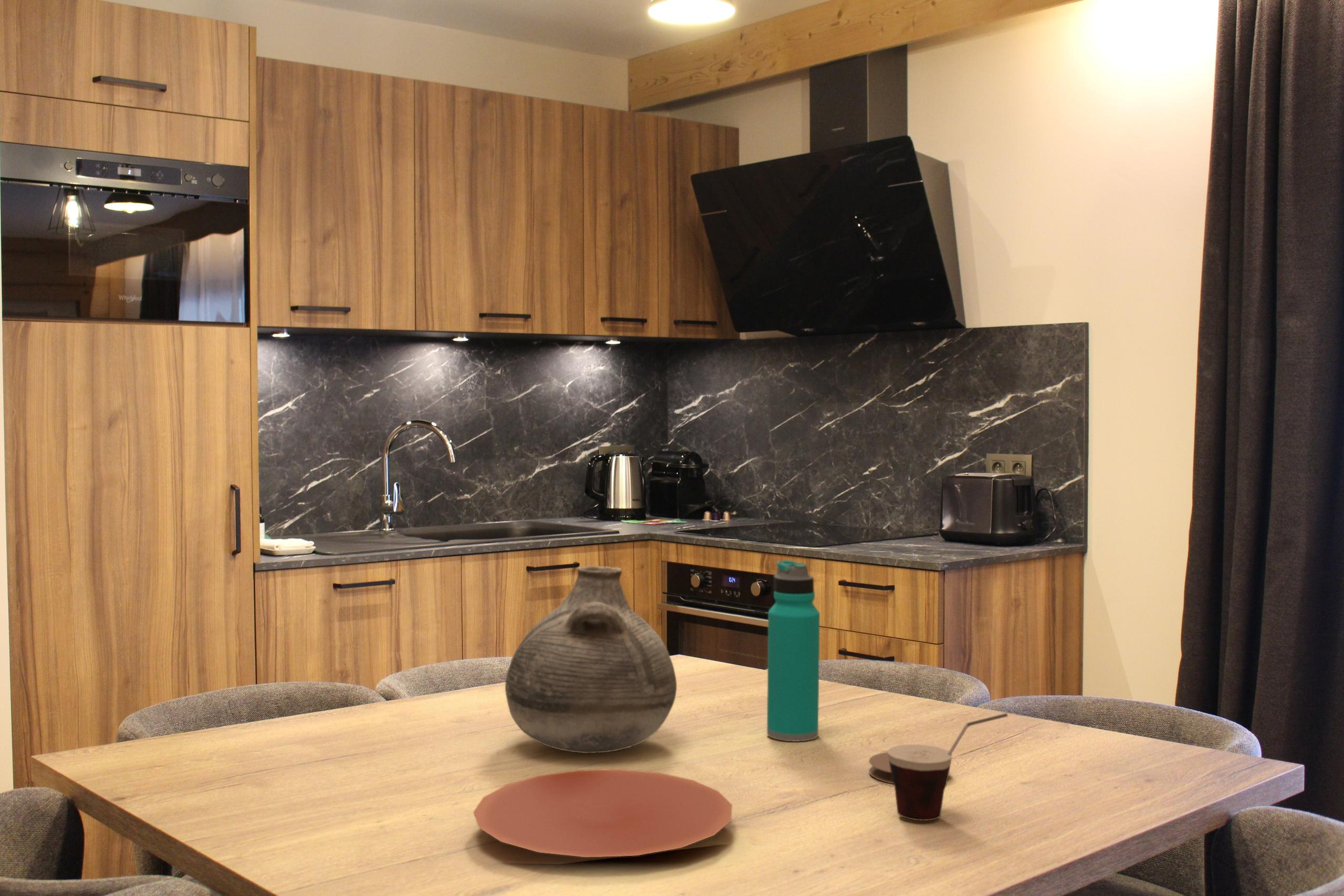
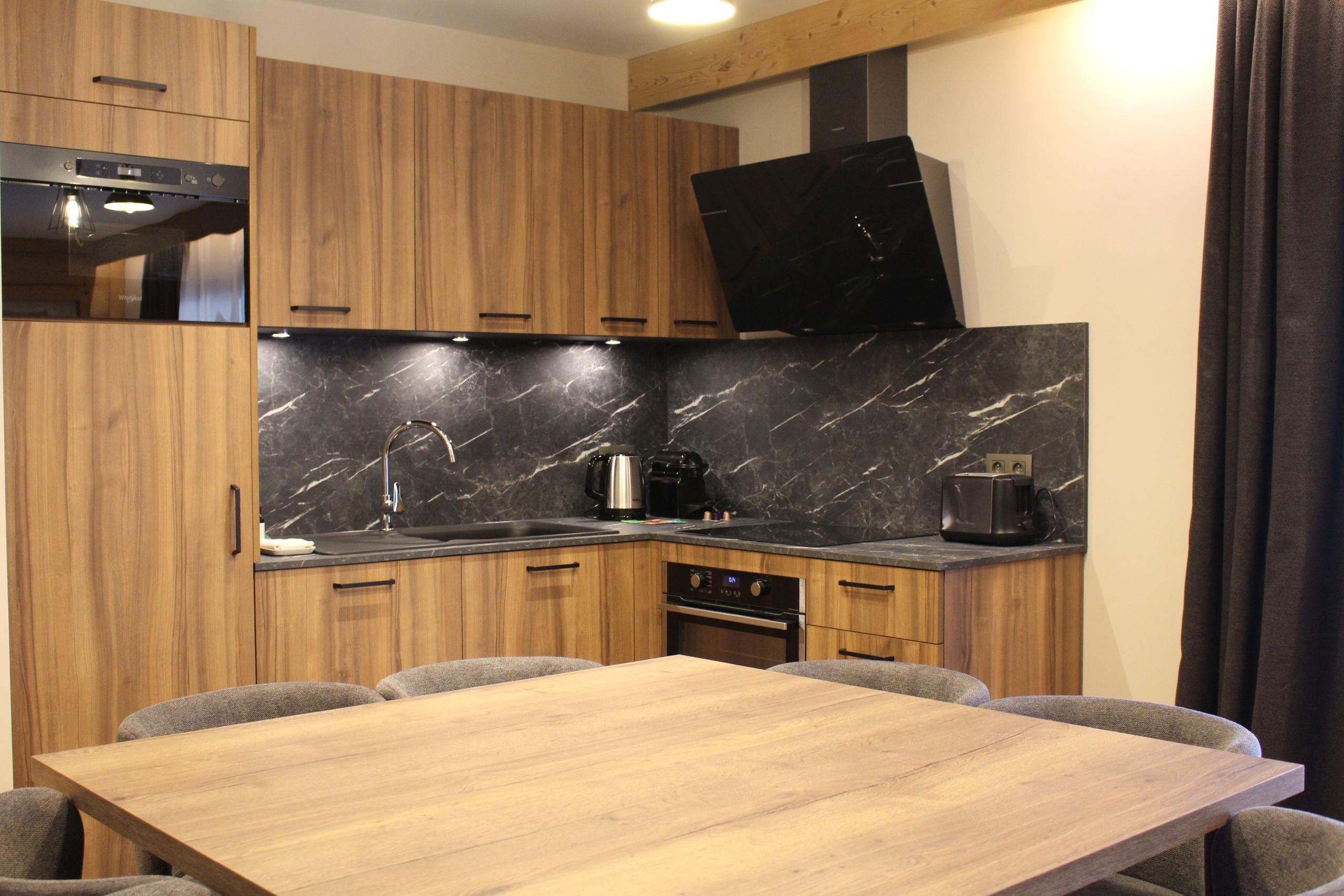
- vase [505,565,677,754]
- water bottle [766,560,821,742]
- coaster [868,752,949,784]
- cup [887,712,1009,821]
- plate [472,768,733,858]
